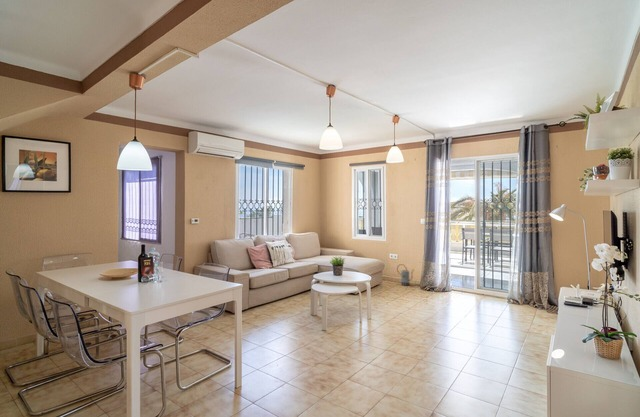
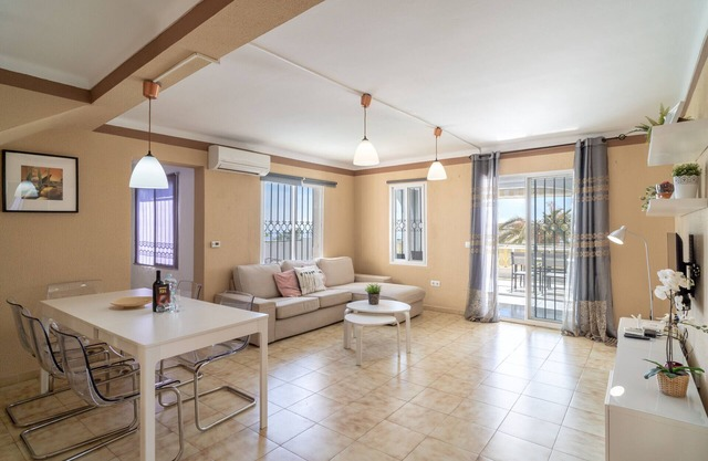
- watering can [396,263,415,287]
